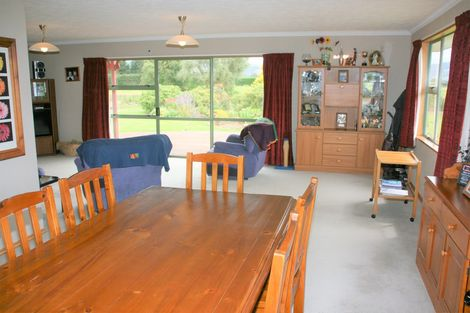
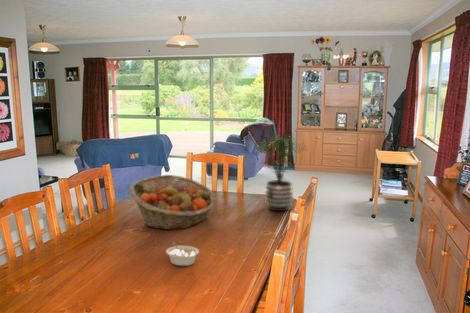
+ legume [165,241,200,267]
+ fruit basket [128,174,217,230]
+ potted plant [253,131,308,212]
